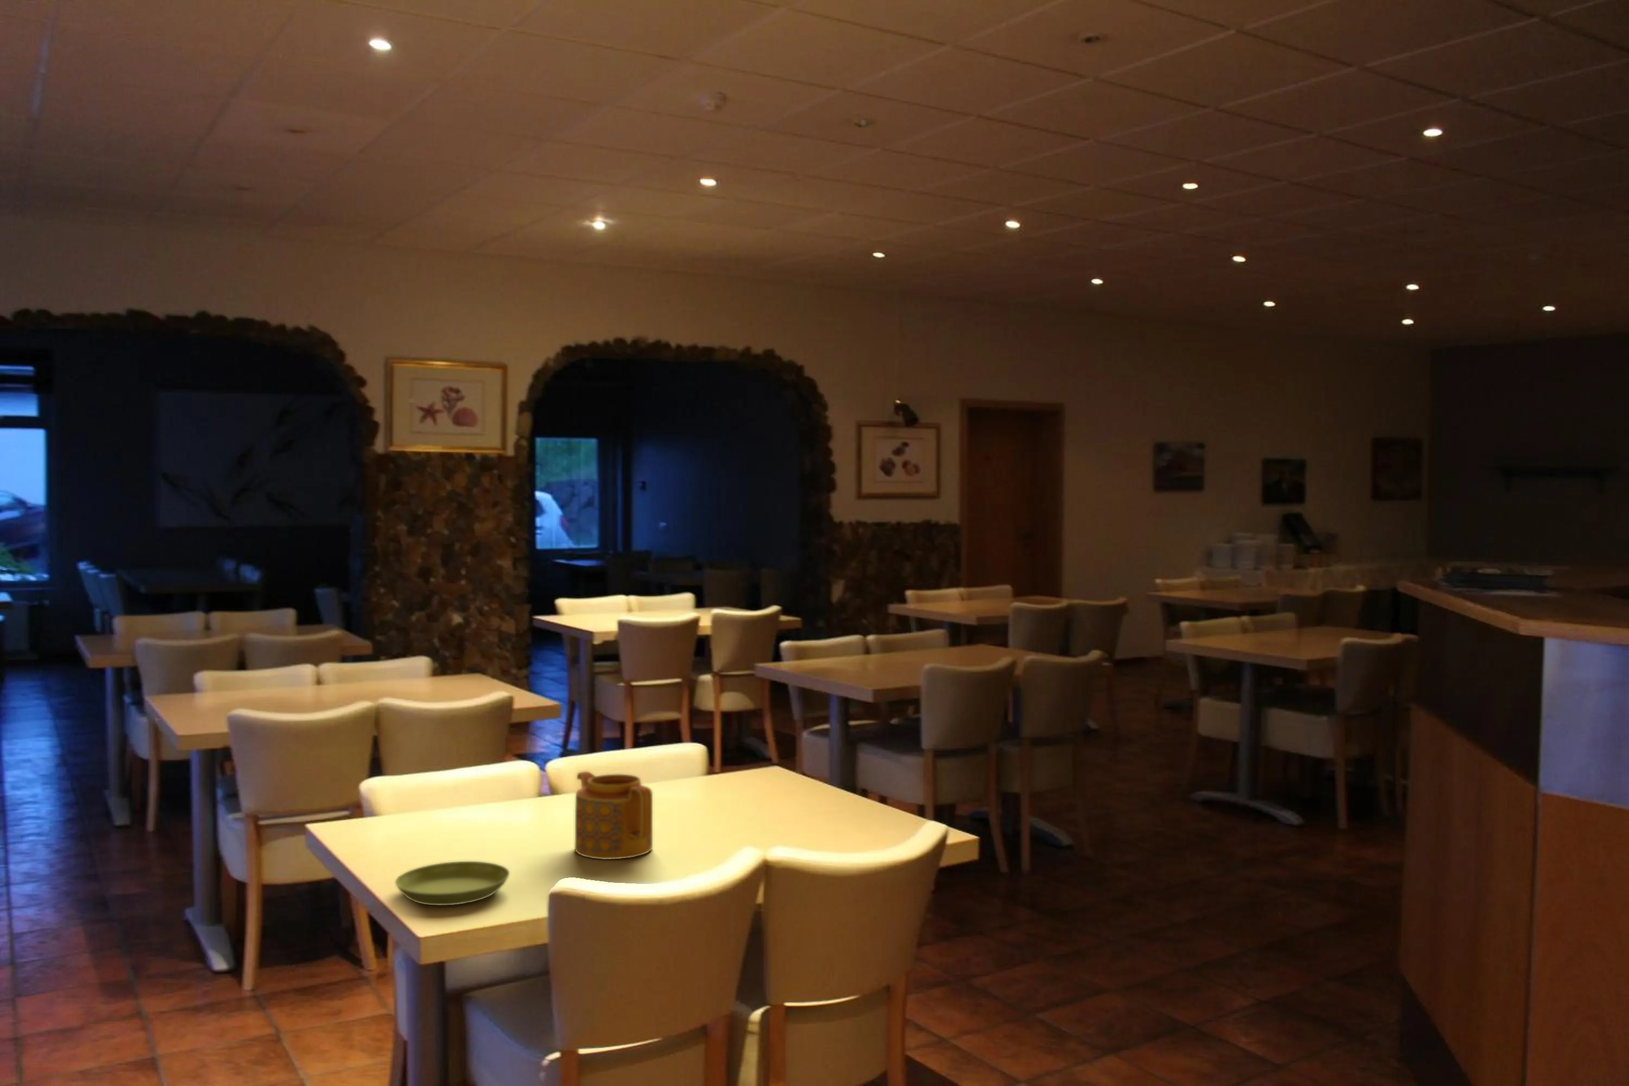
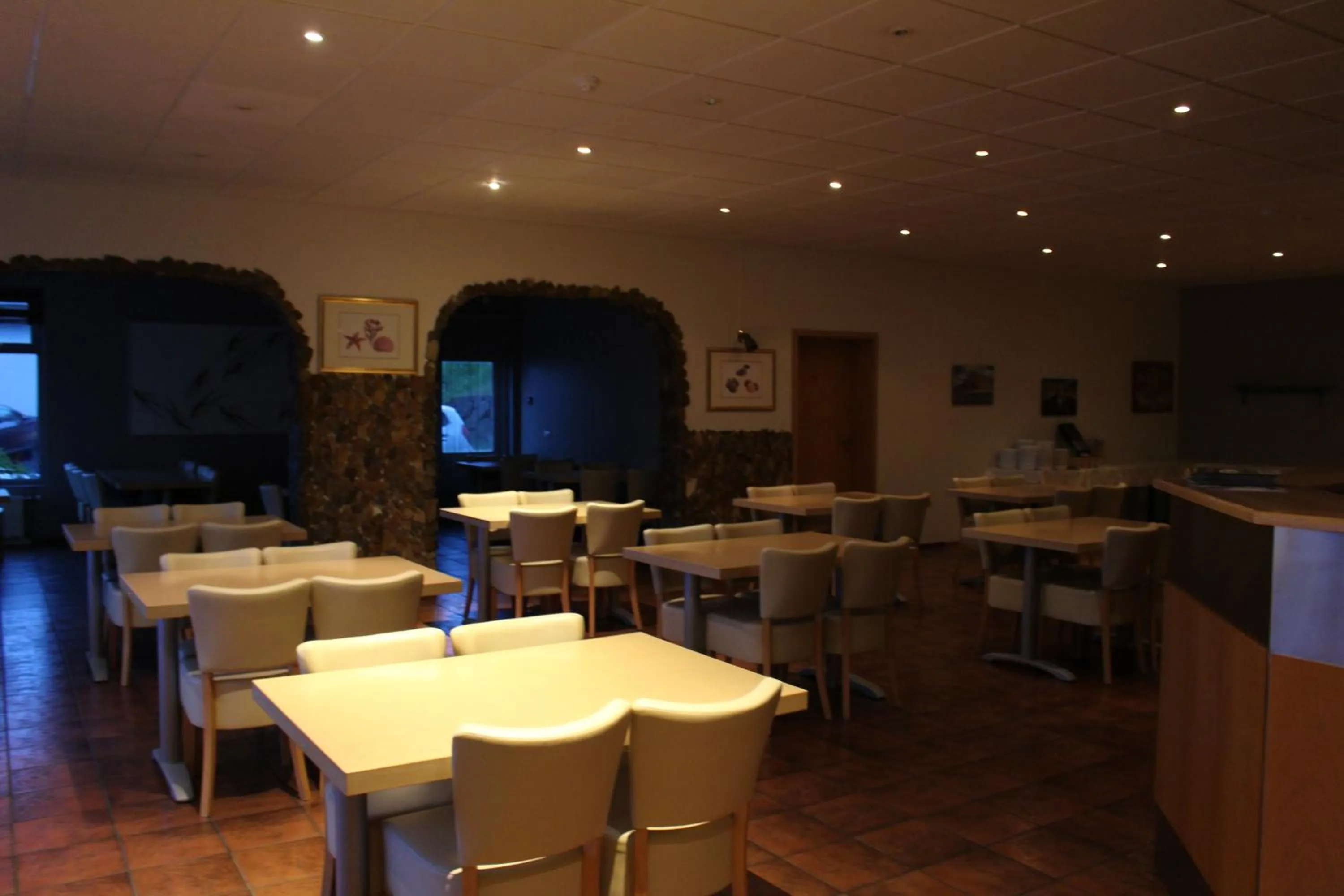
- saucer [395,861,510,907]
- teapot [575,771,653,861]
